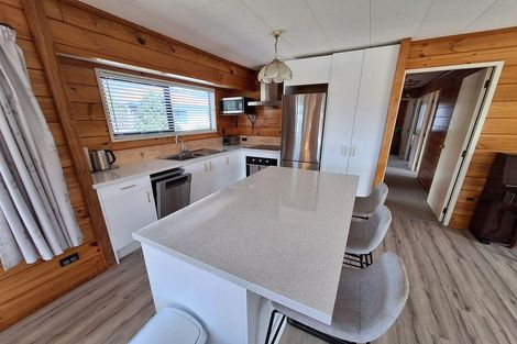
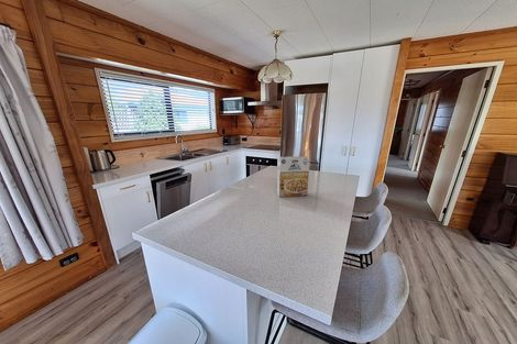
+ cereal box [276,155,311,198]
